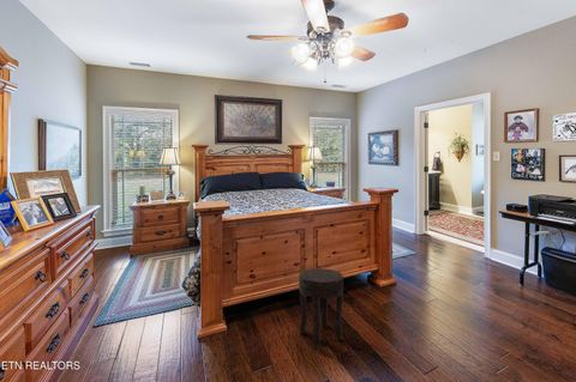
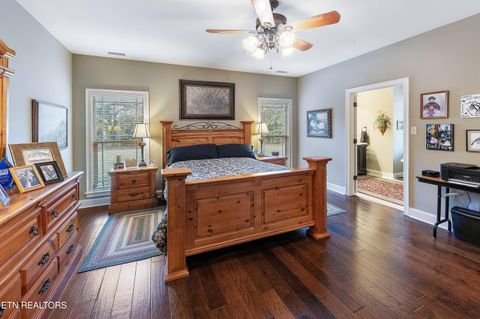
- side table [298,267,344,348]
